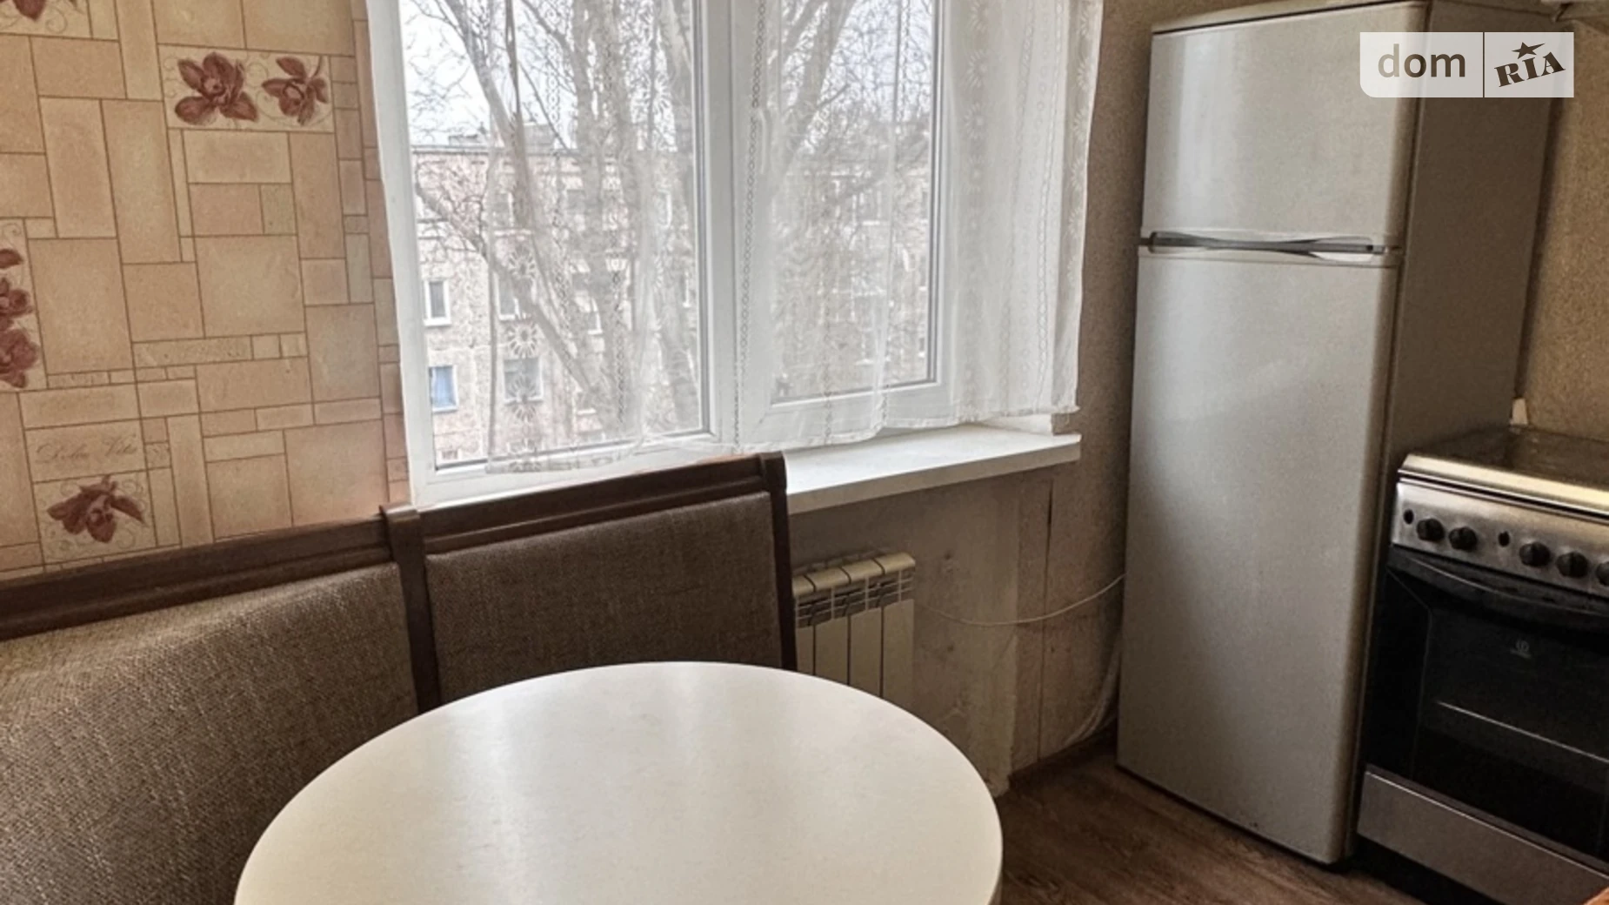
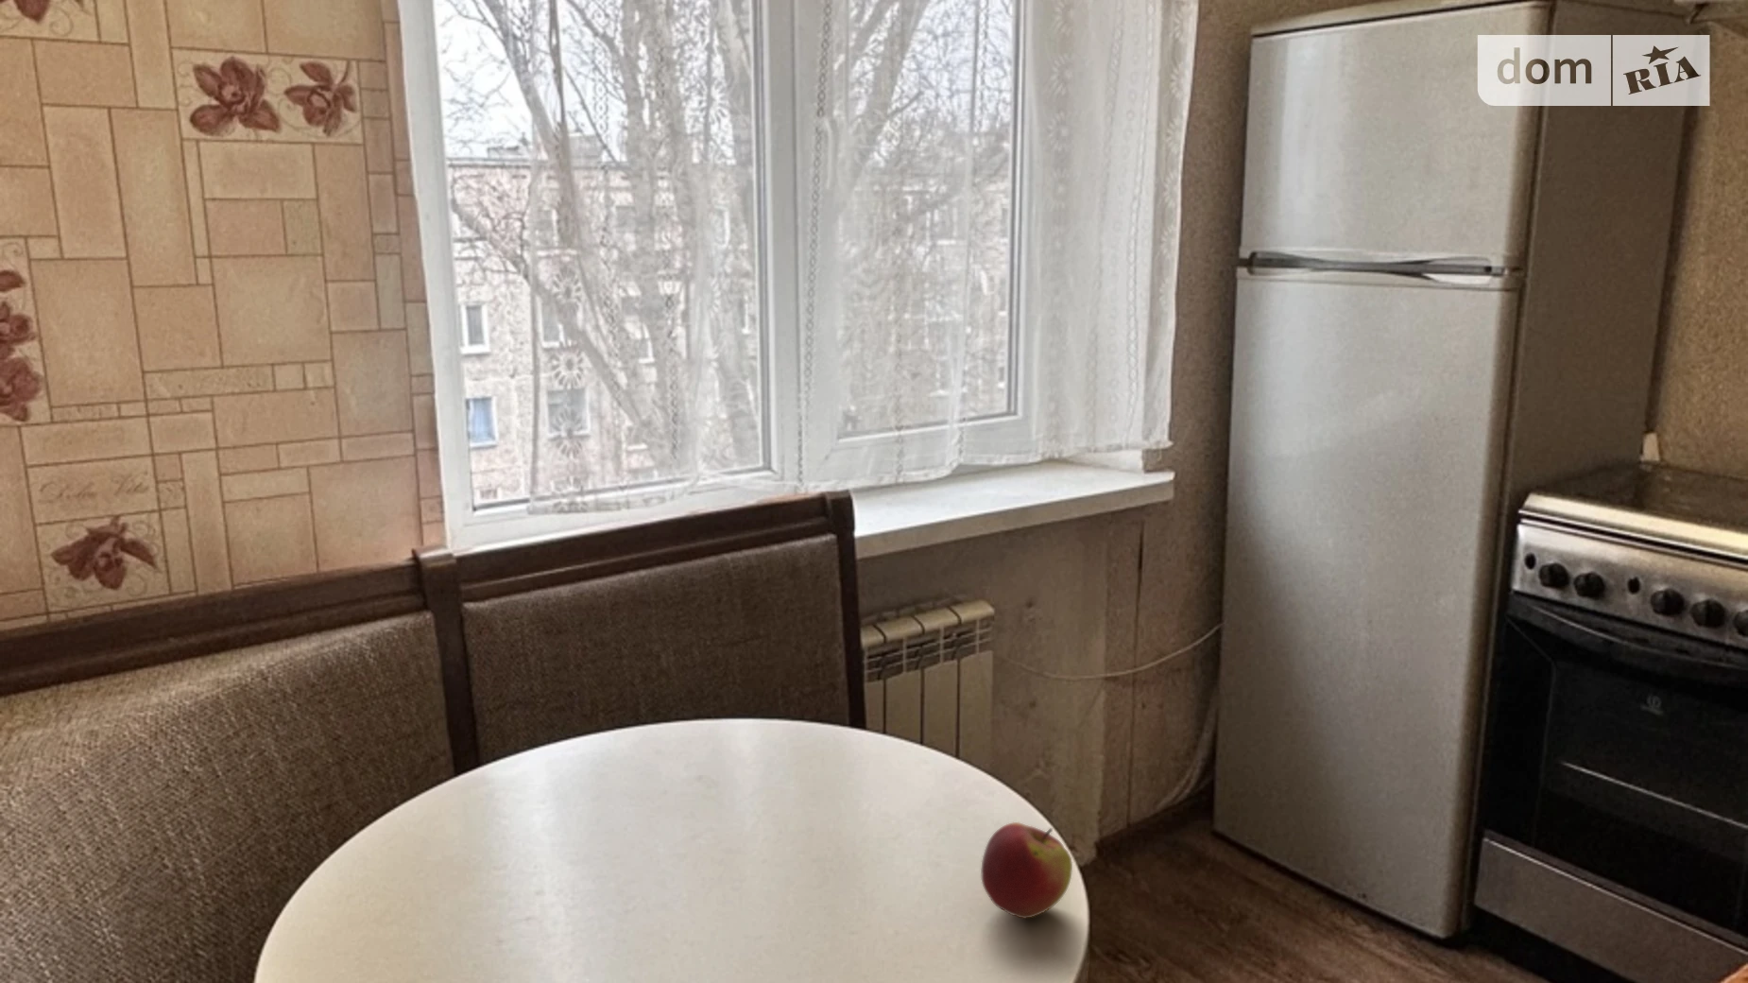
+ apple [980,821,1073,919]
